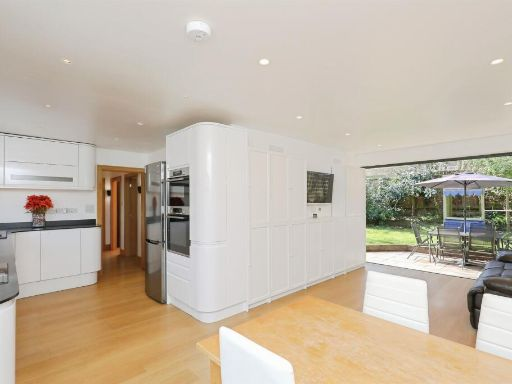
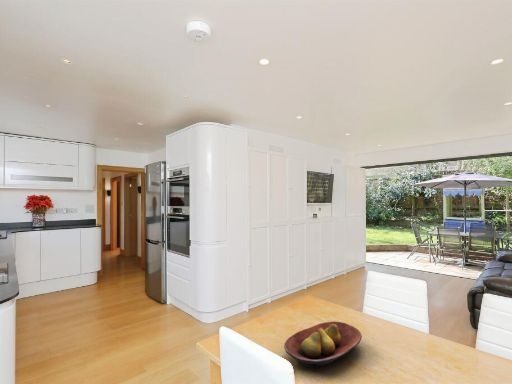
+ fruit bowl [283,320,363,369]
